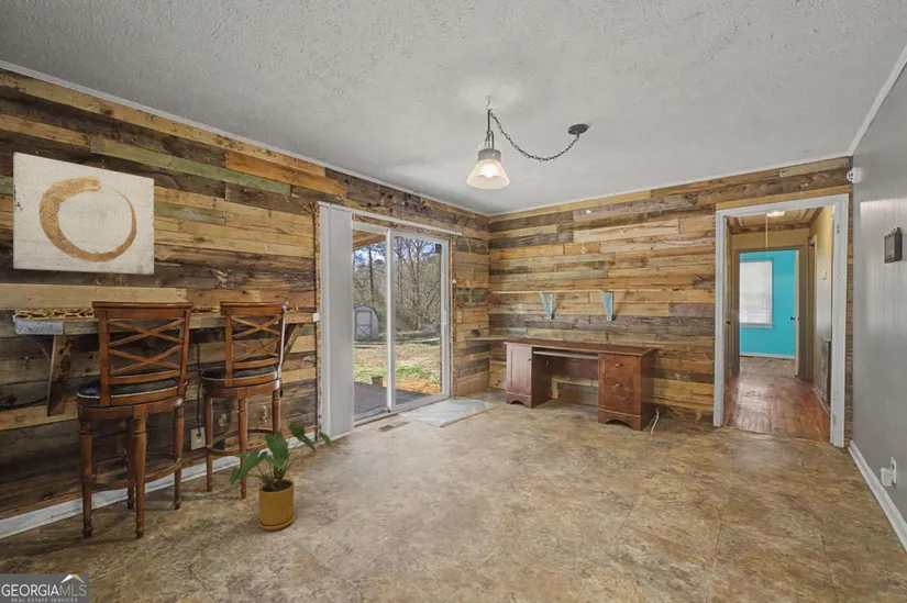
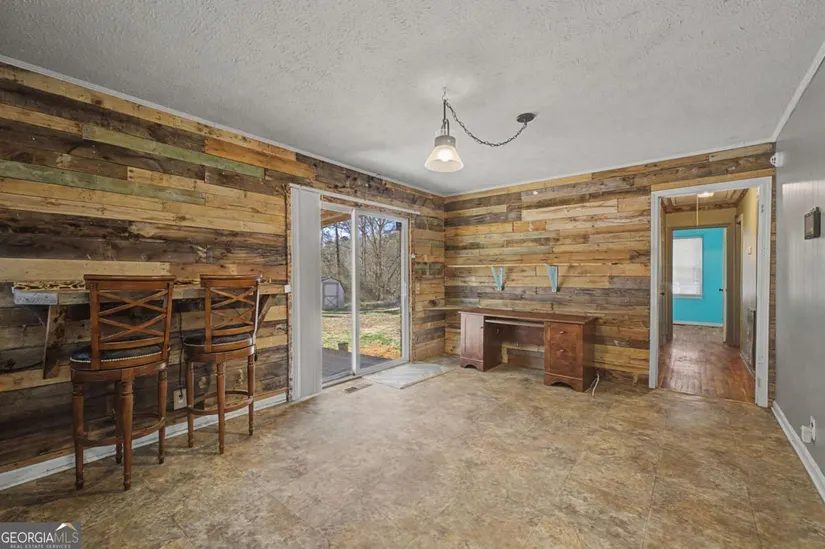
- house plant [229,422,333,532]
- wall art [12,152,155,276]
